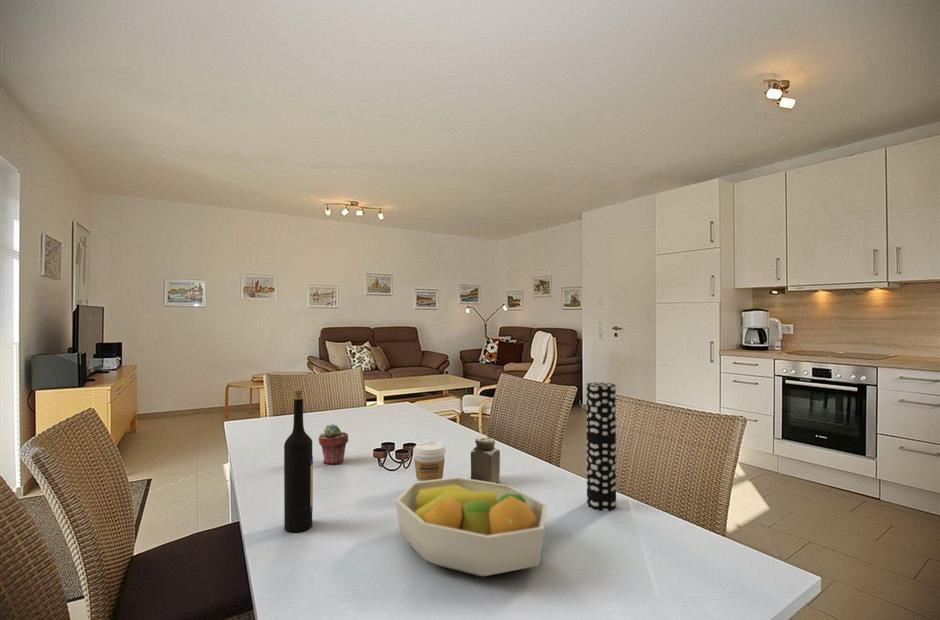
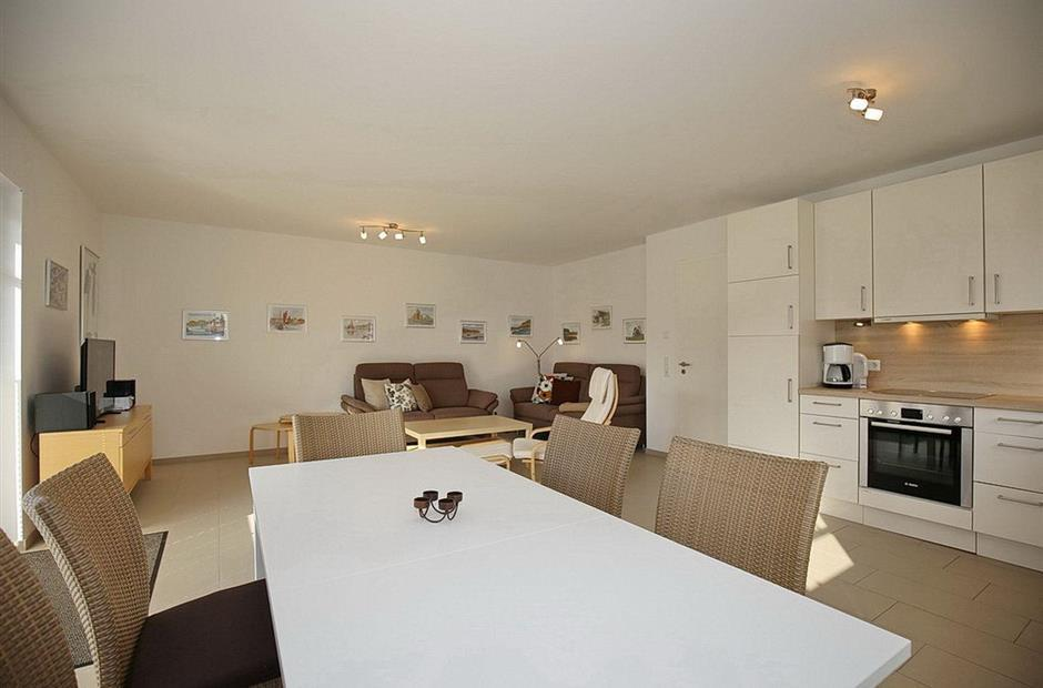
- wine bottle [283,389,314,533]
- salt shaker [470,436,501,483]
- fruit bowl [395,476,548,578]
- coffee cup [412,441,447,482]
- vase [586,382,617,512]
- potted succulent [318,423,349,465]
